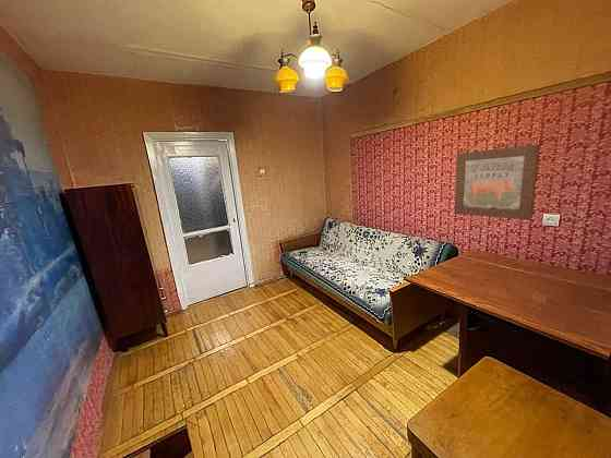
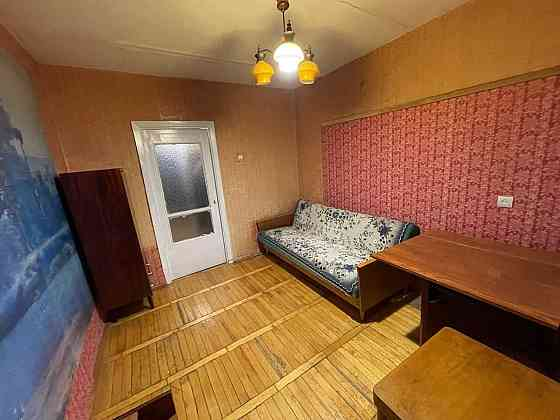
- wall art [453,143,541,221]
